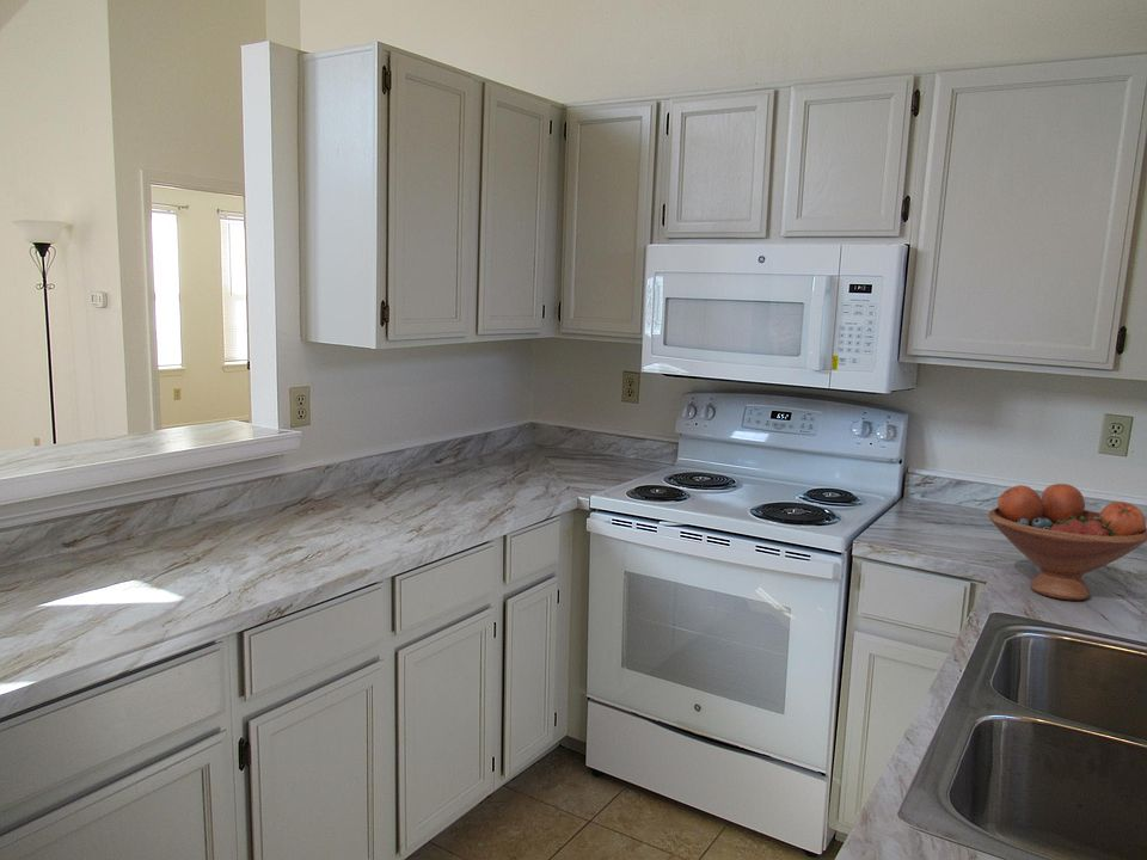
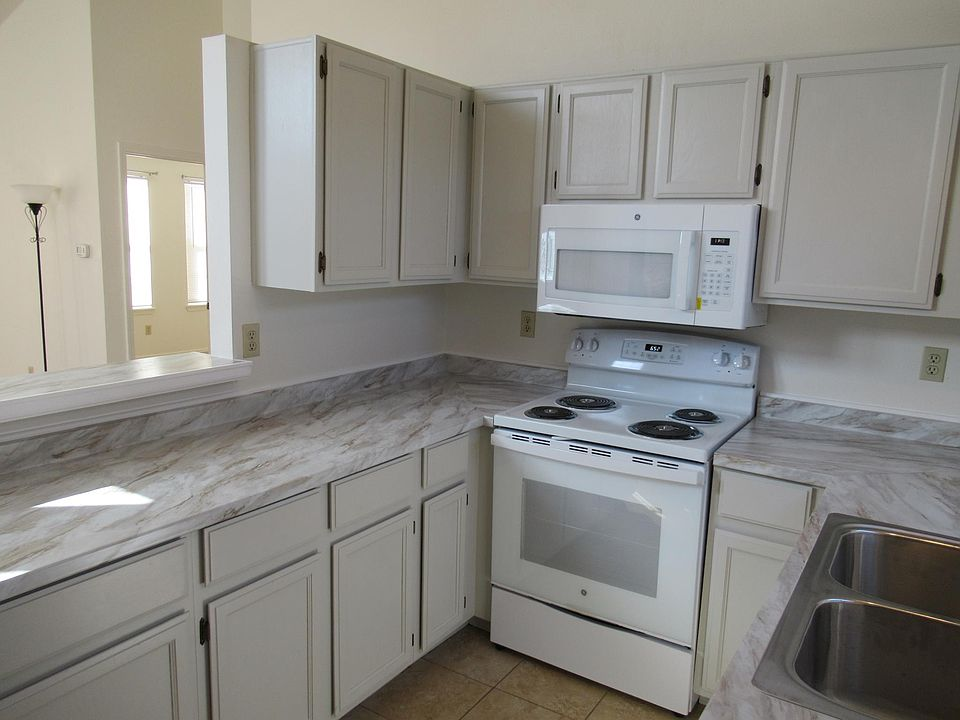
- fruit bowl [987,483,1147,601]
